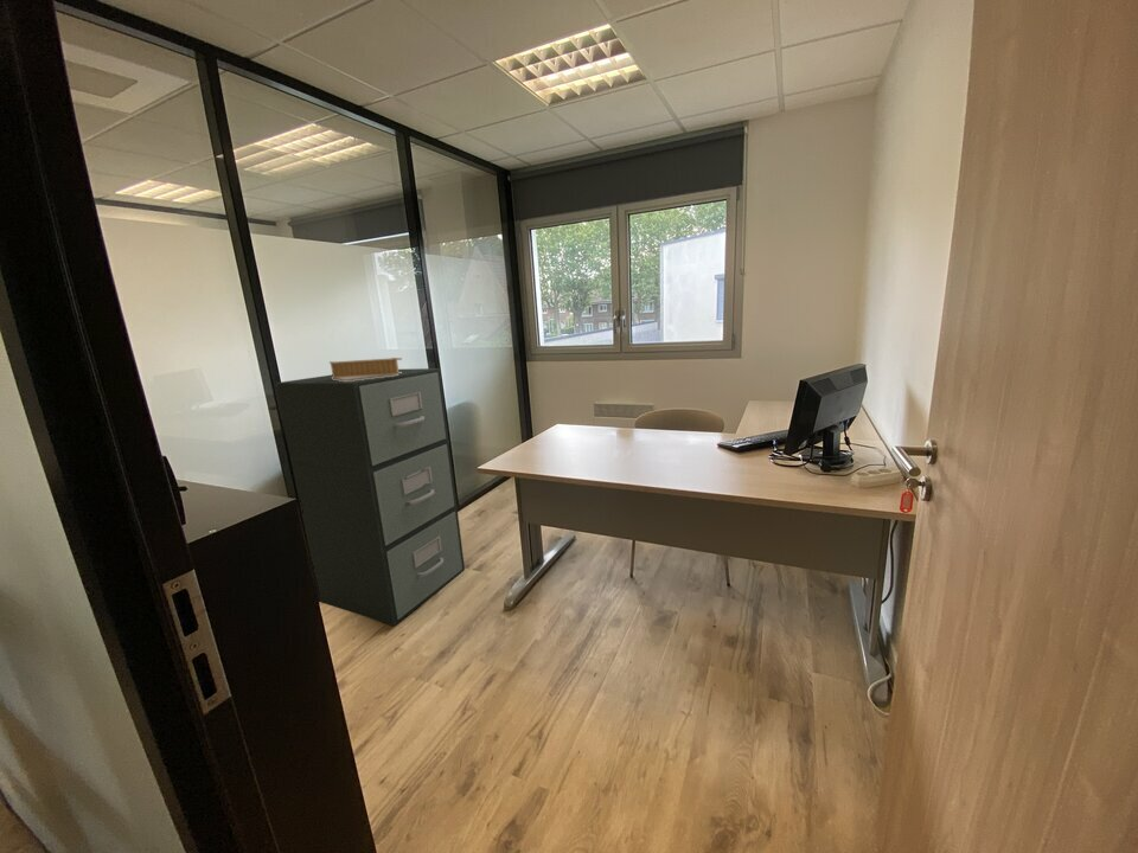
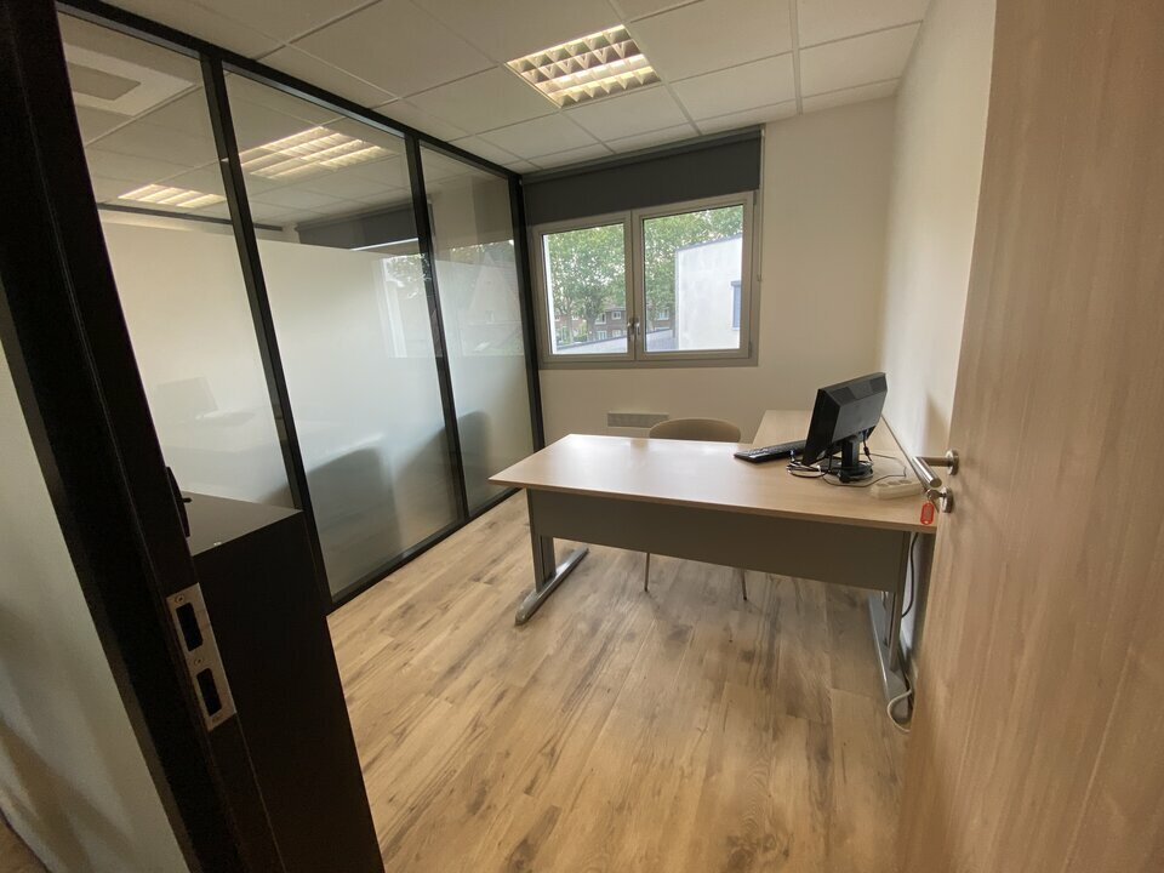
- architectural model [328,357,403,381]
- filing cabinet [274,367,466,627]
